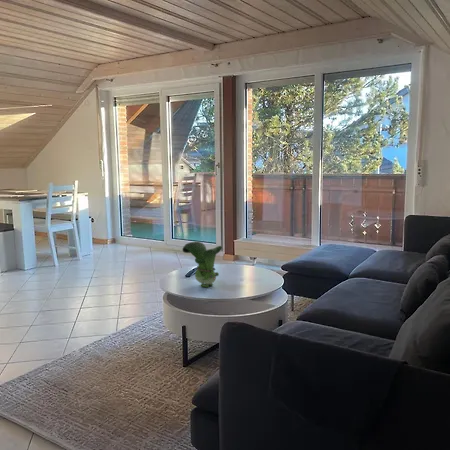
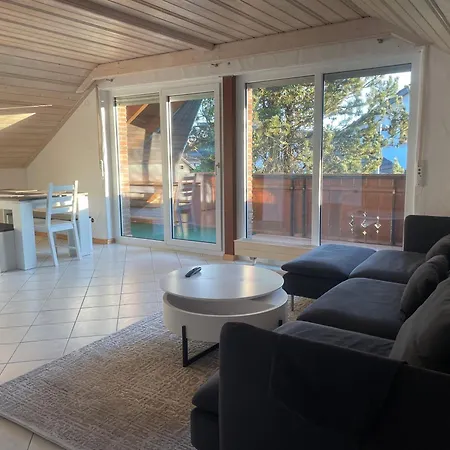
- toy figurine [181,240,223,288]
